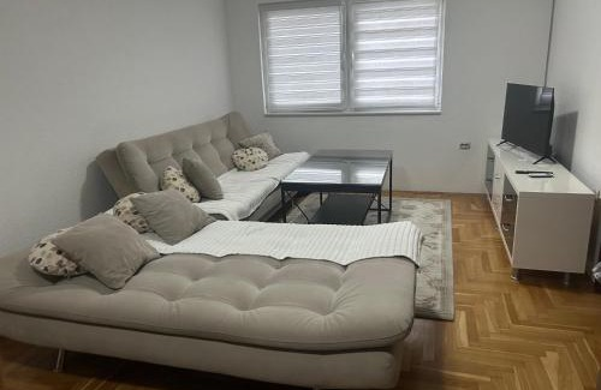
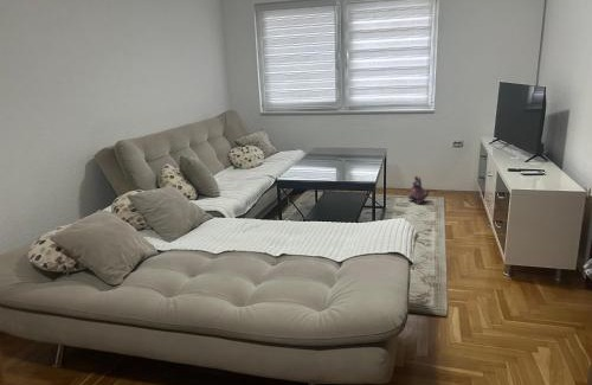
+ plush toy [406,175,430,205]
